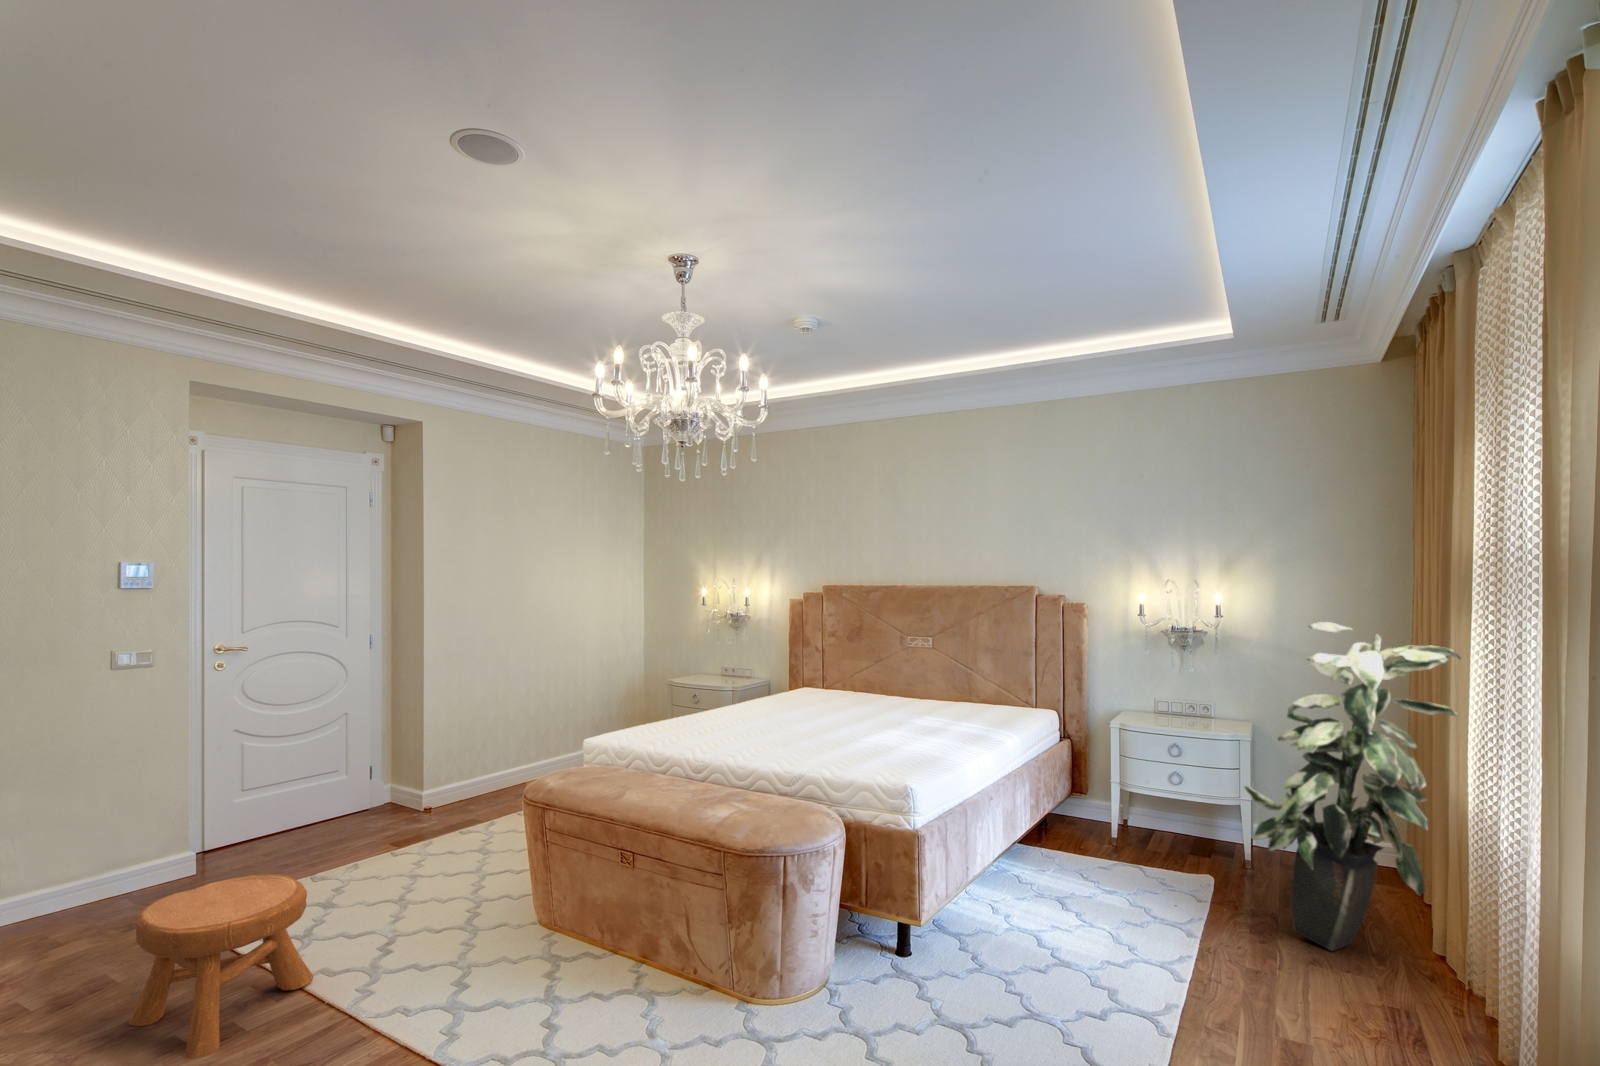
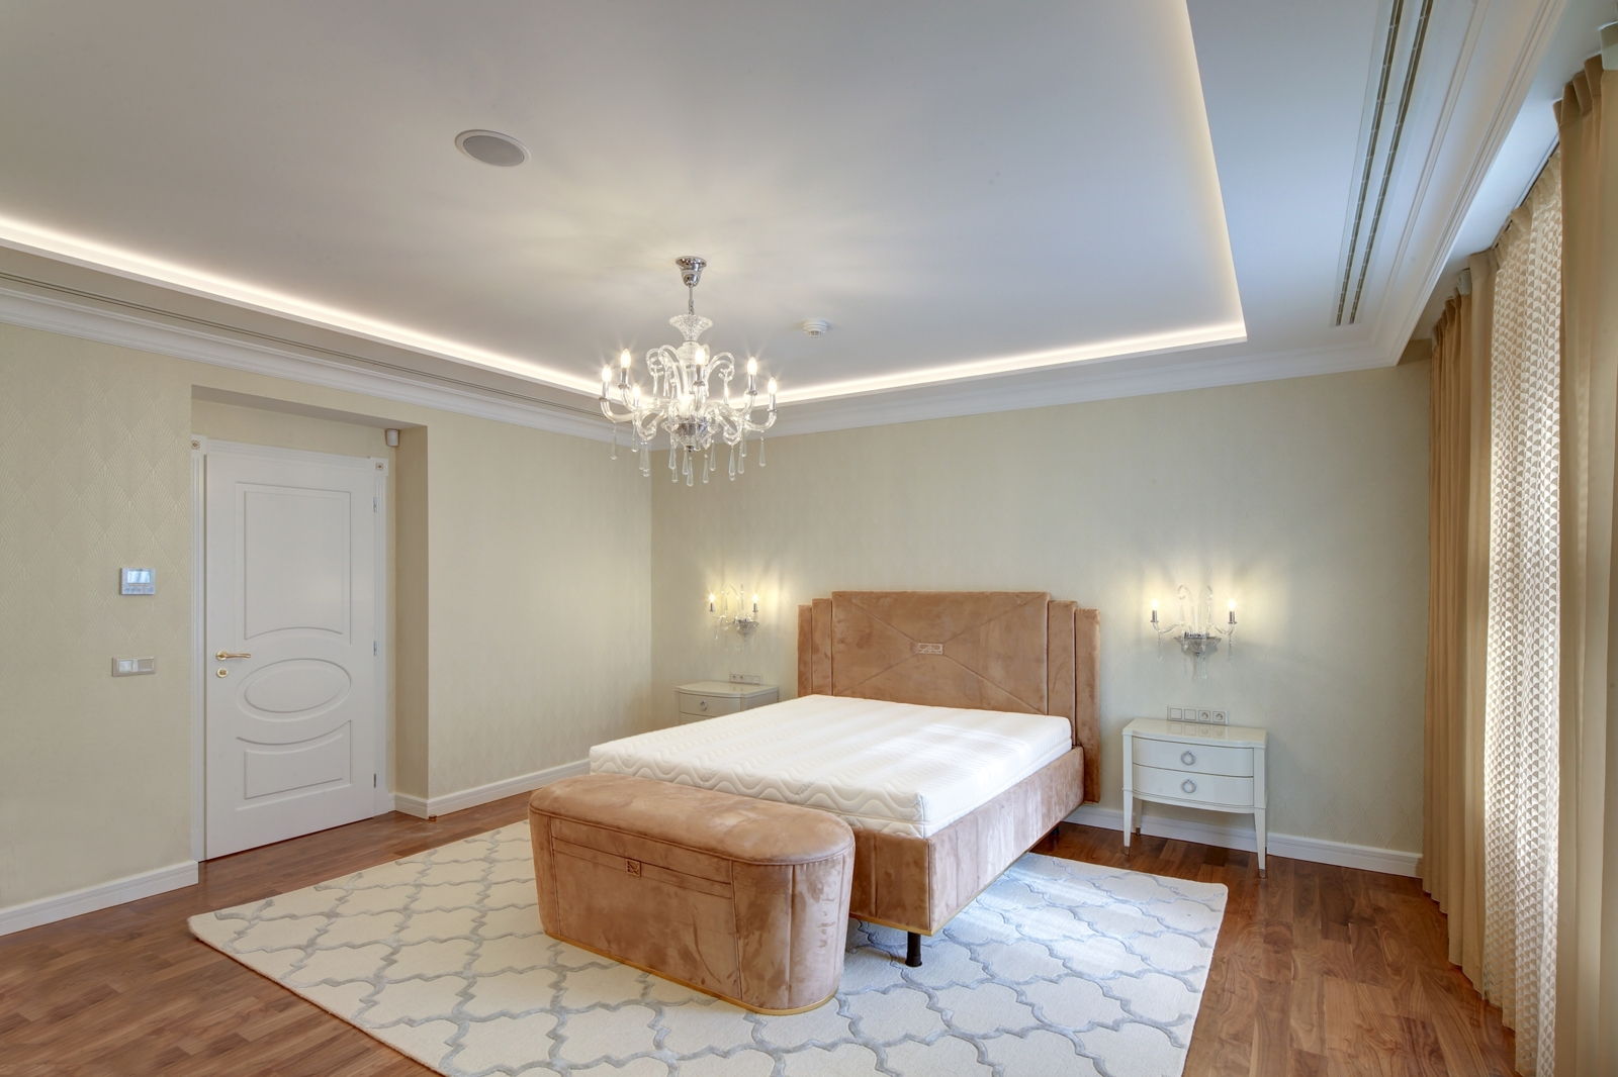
- indoor plant [1243,621,1462,953]
- stool [128,873,315,1060]
